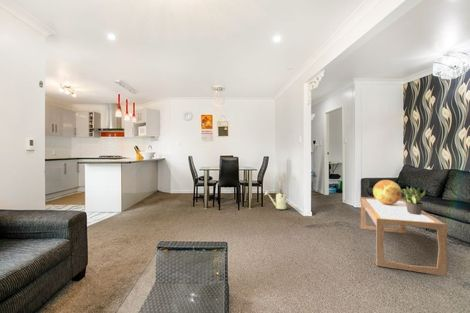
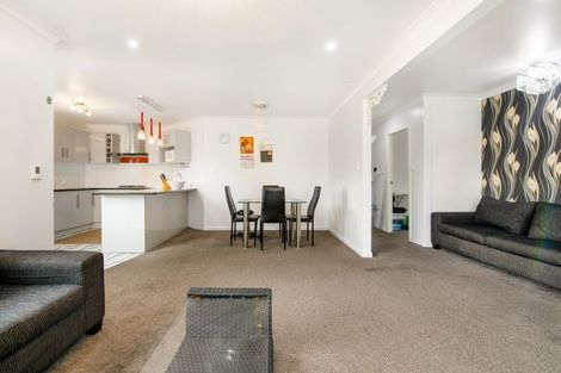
- decorative sphere [372,179,403,205]
- potted plant [400,185,427,214]
- coffee table [360,196,448,277]
- watering can [264,188,289,211]
